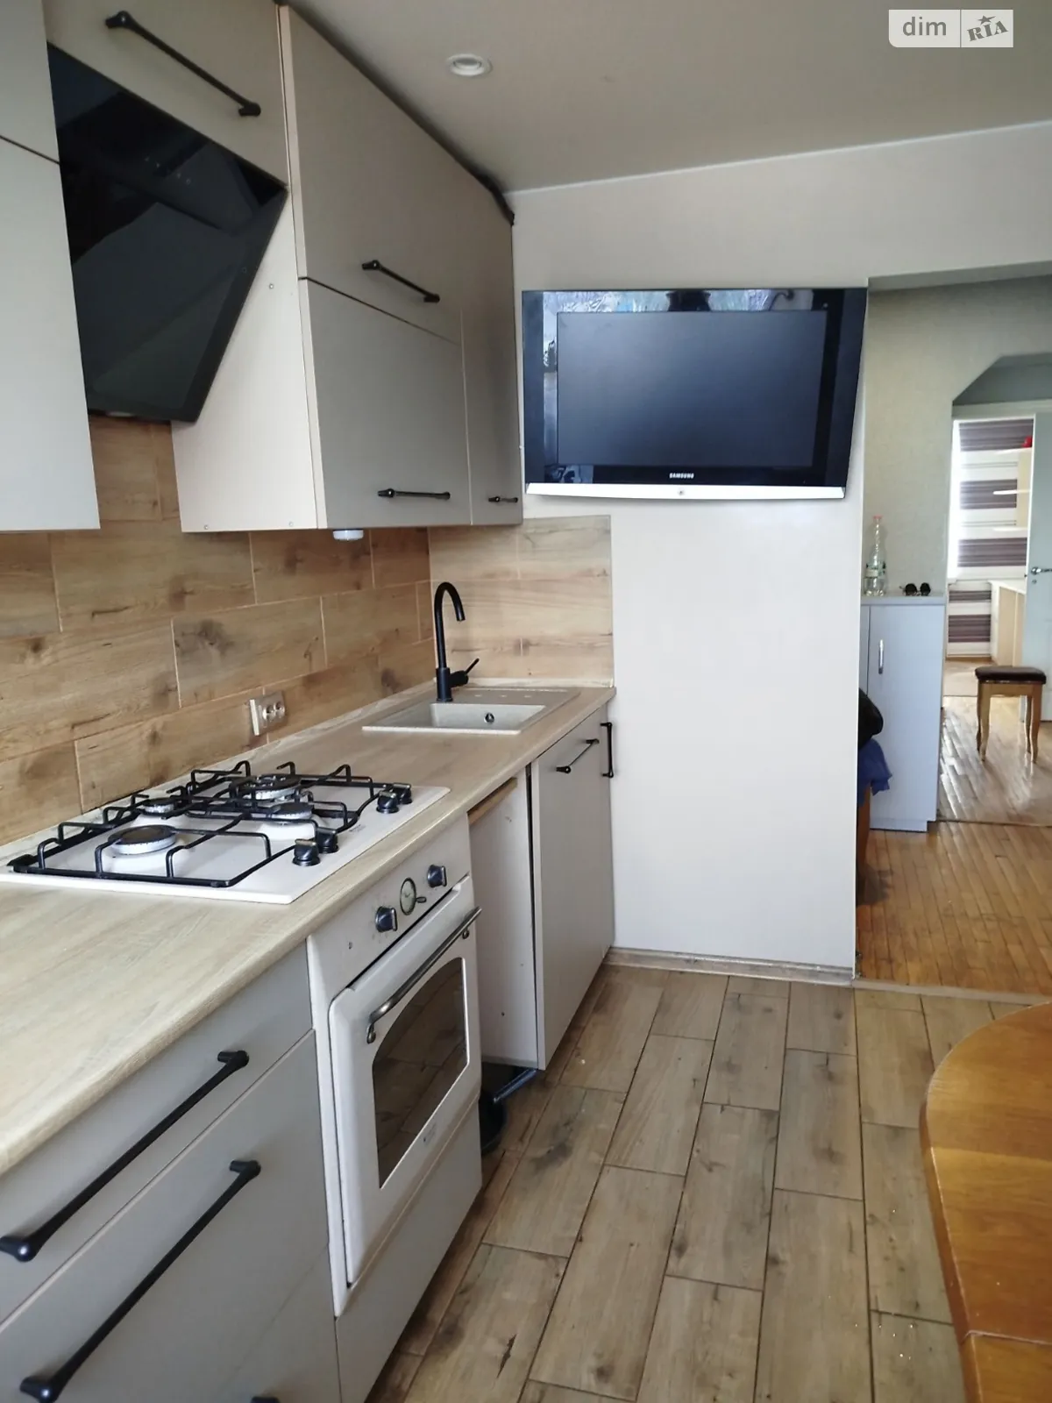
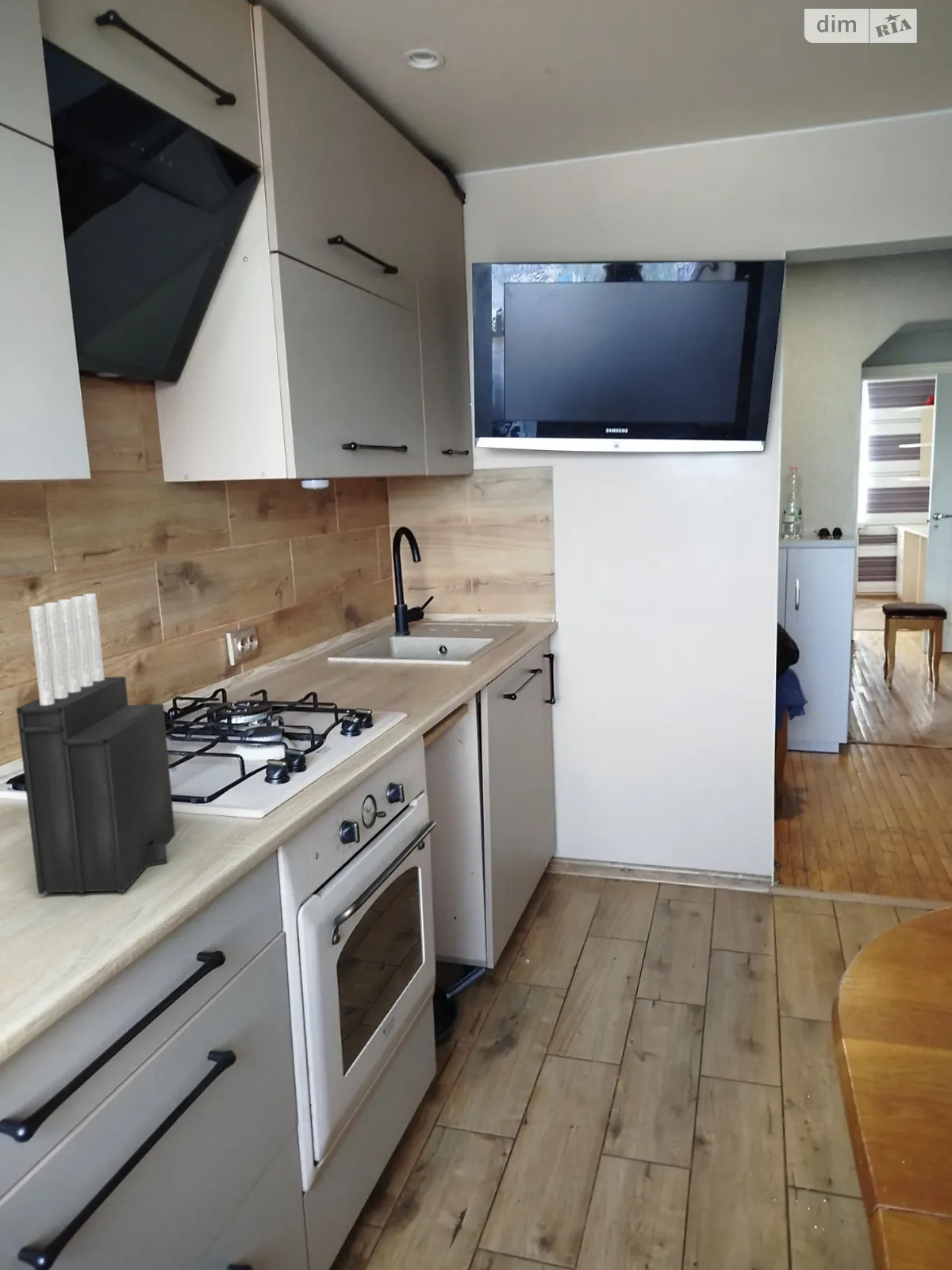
+ knife block [16,593,176,895]
